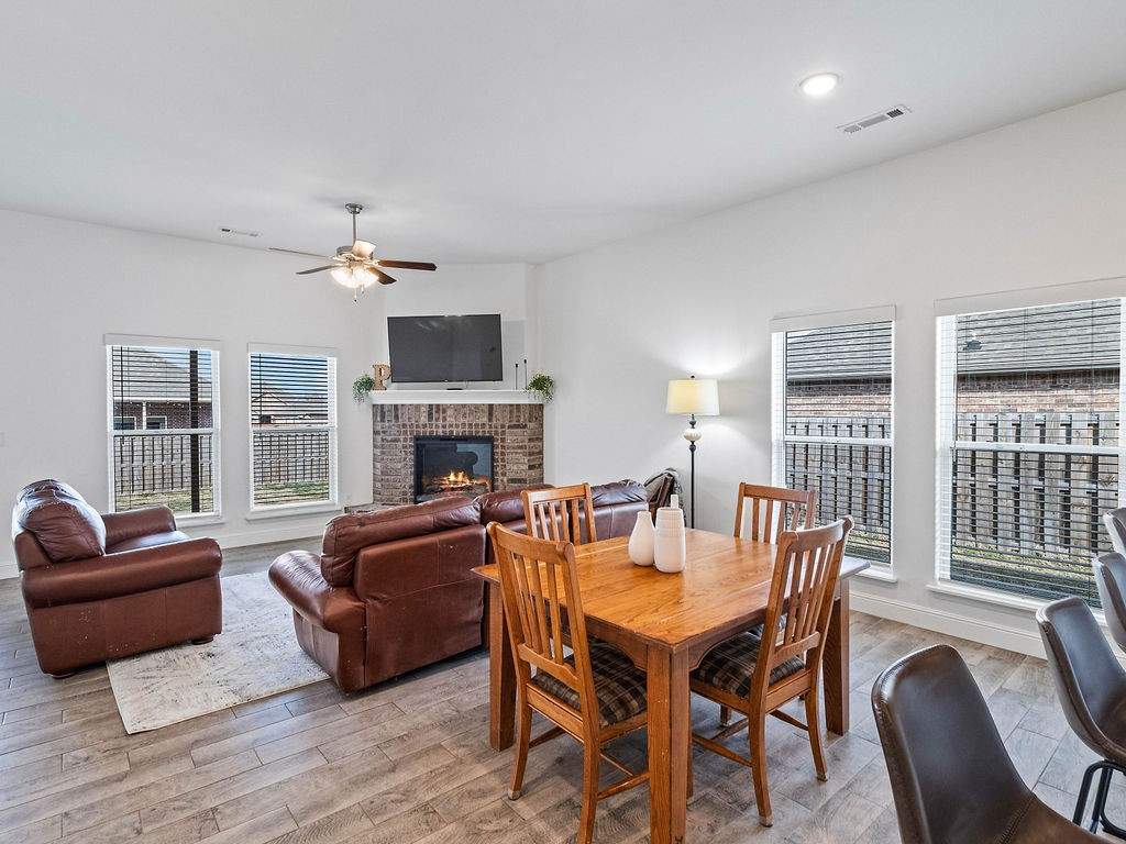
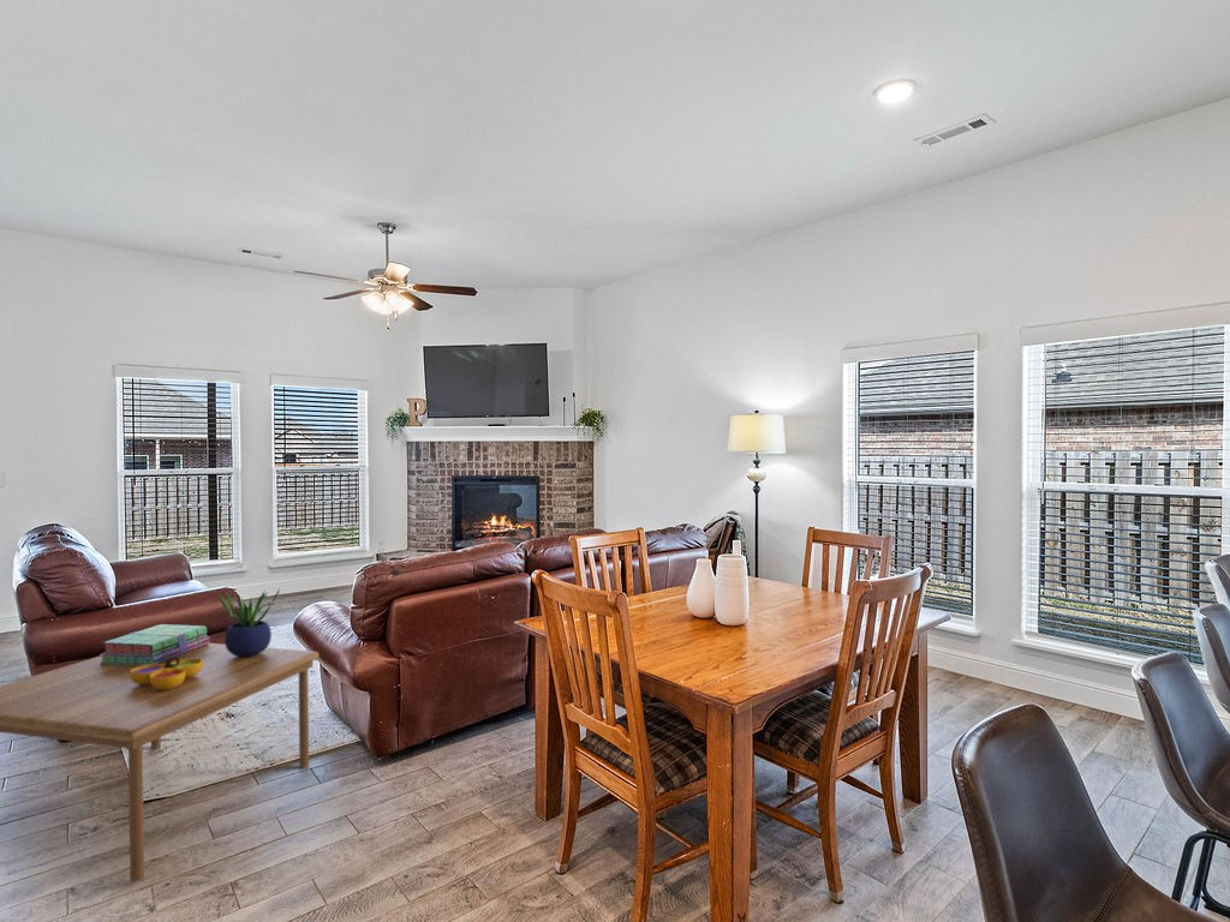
+ decorative bowl [130,657,203,690]
+ potted plant [215,588,281,657]
+ coffee table [0,642,321,882]
+ stack of books [98,623,211,665]
